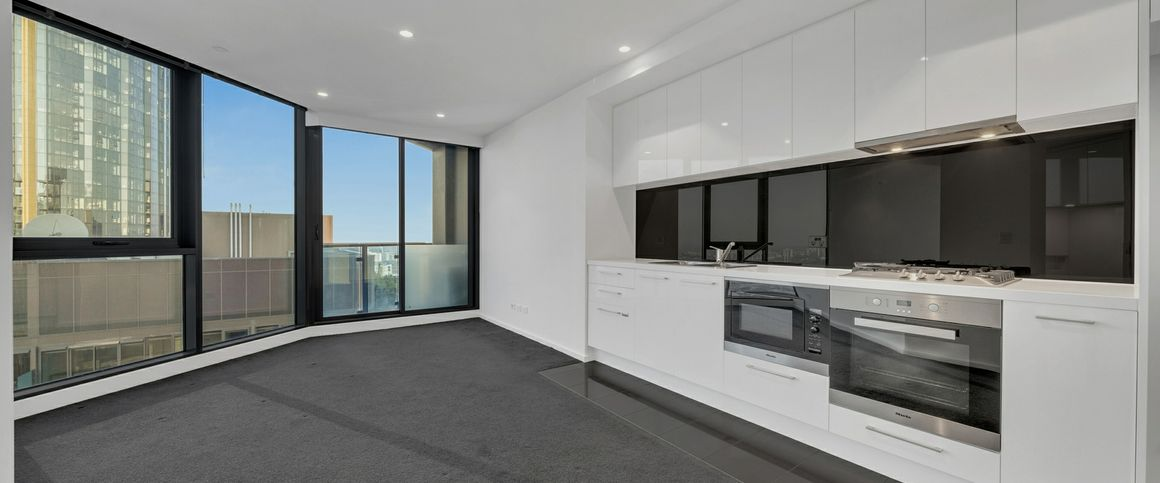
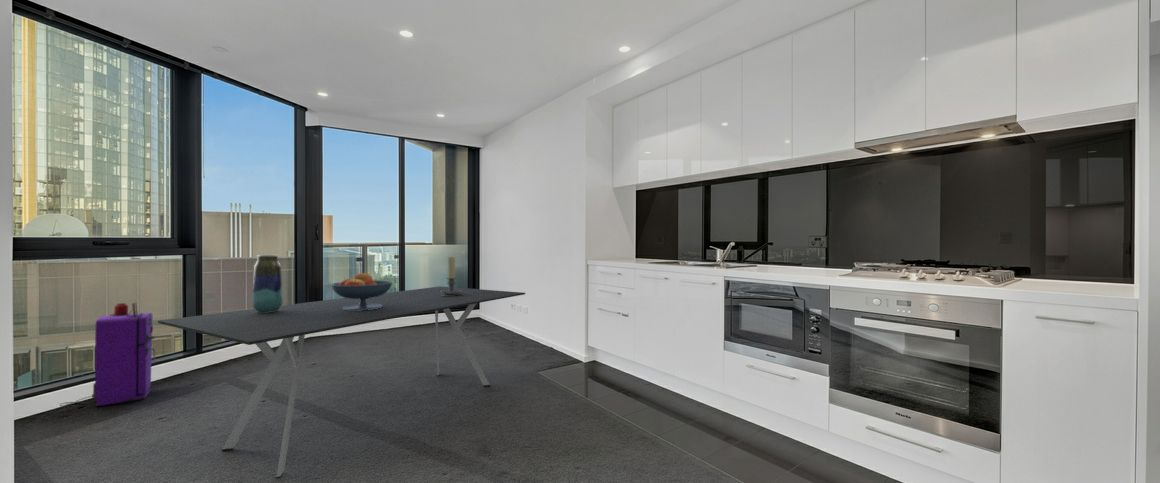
+ fruit bowl [330,272,394,311]
+ vase [251,254,284,313]
+ candle holder [441,255,462,296]
+ dining table [157,285,526,480]
+ air purifier [40,301,157,420]
